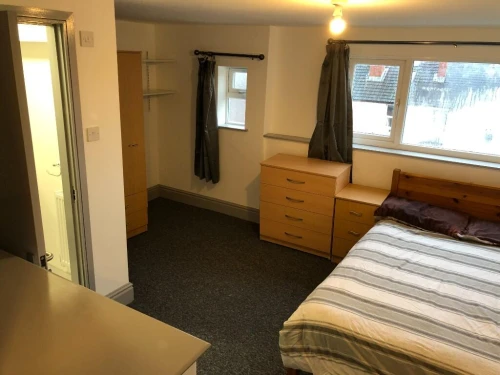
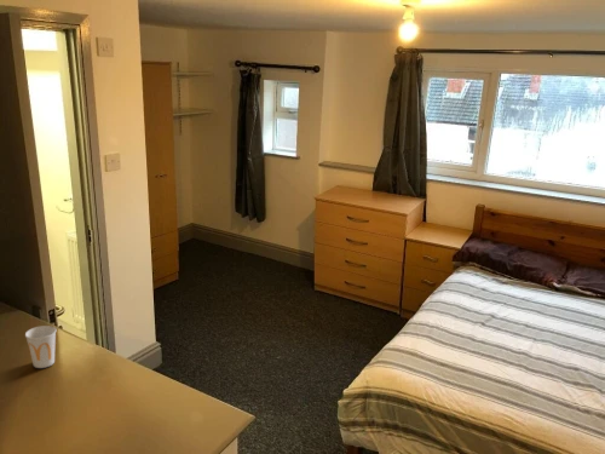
+ cup [24,324,57,369]
